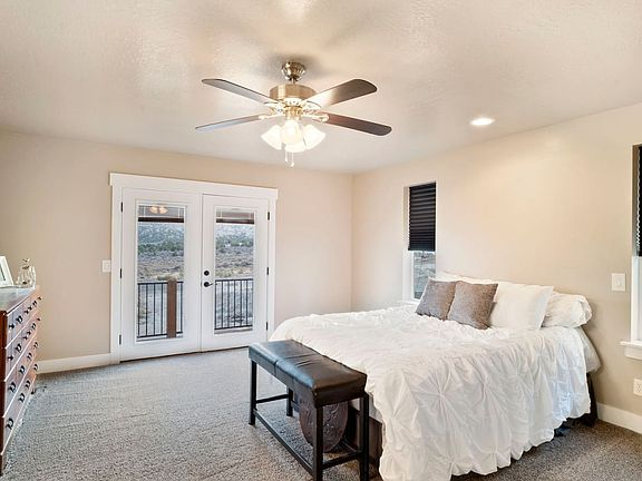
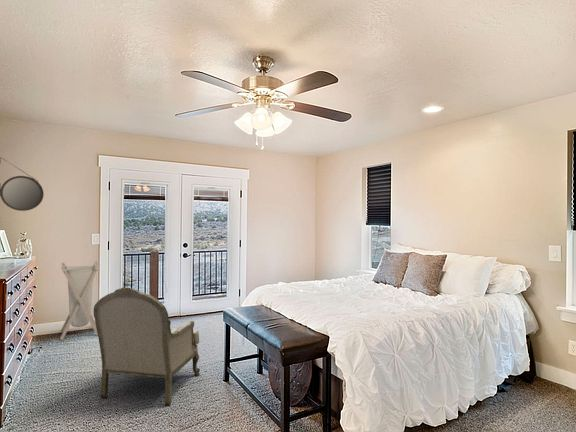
+ home mirror [0,157,45,212]
+ armchair [93,286,201,406]
+ laundry hamper [59,260,101,341]
